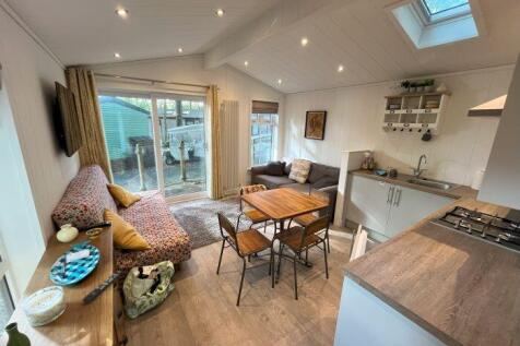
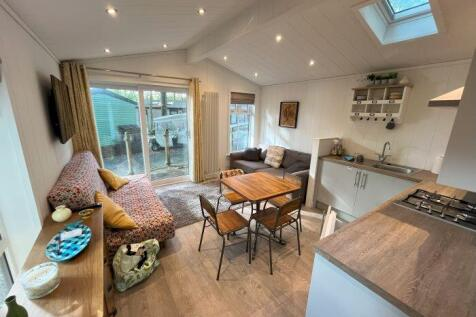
- remote control [81,270,126,303]
